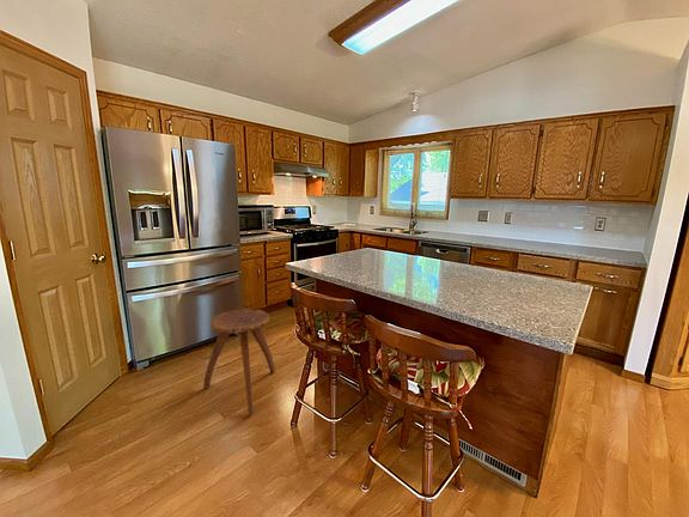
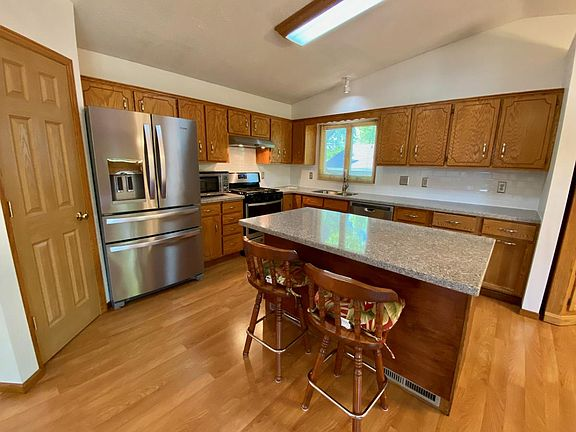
- stool [202,308,276,416]
